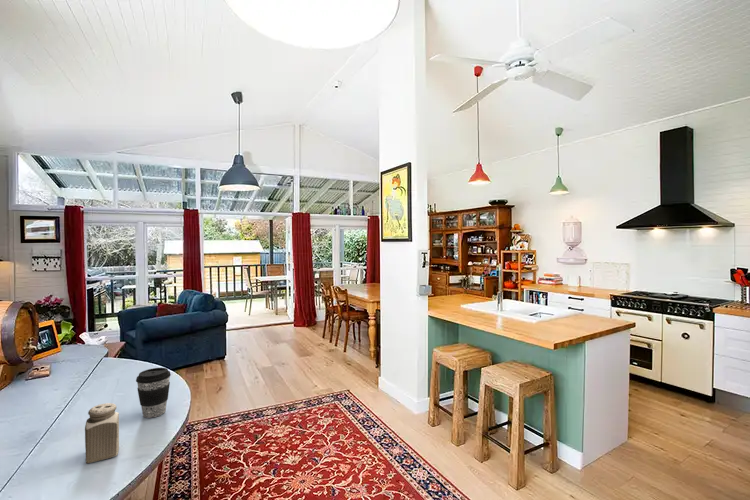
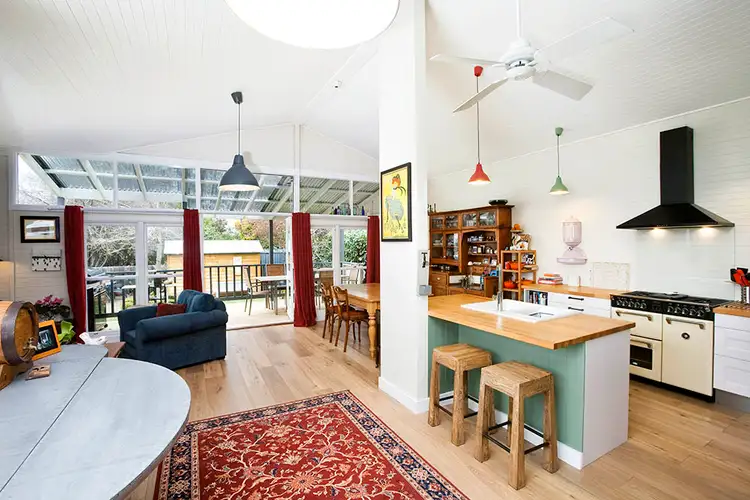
- coffee cup [135,367,172,419]
- salt shaker [84,402,120,464]
